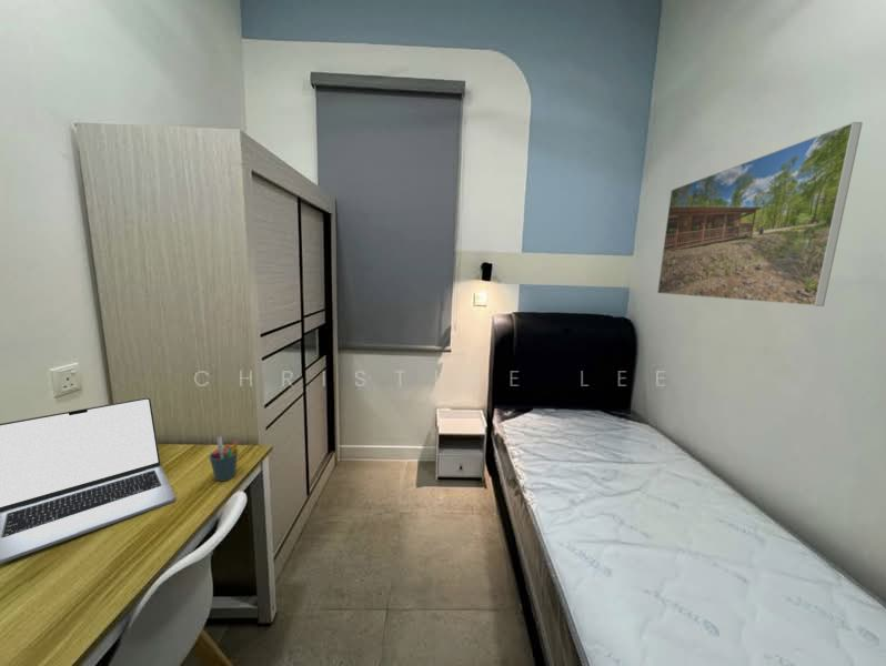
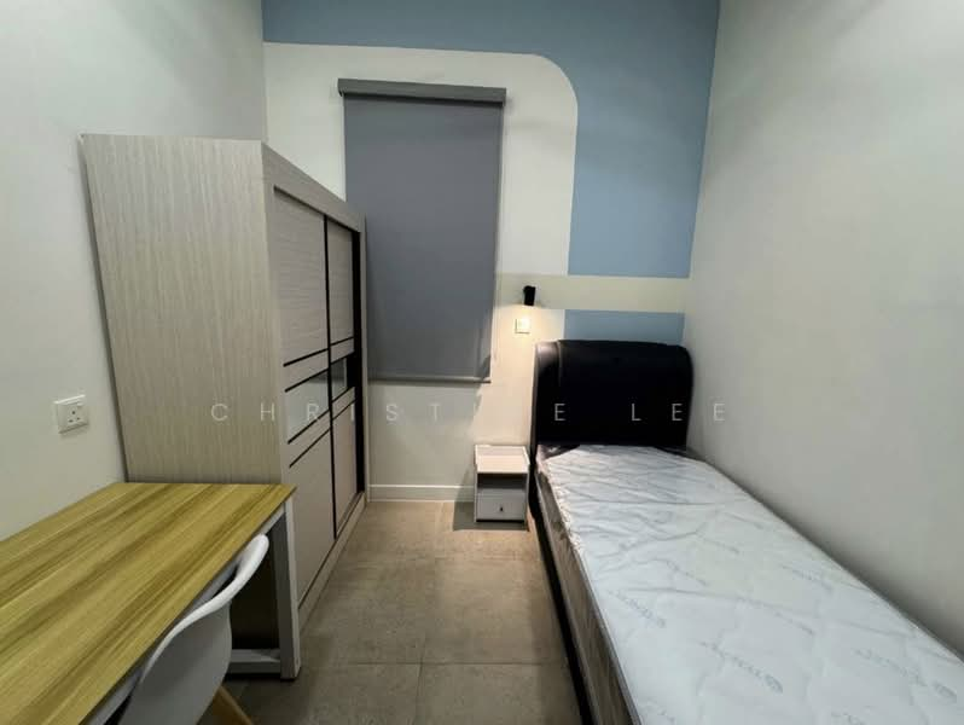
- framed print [656,121,864,307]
- laptop [0,396,177,565]
- pen holder [209,435,240,482]
